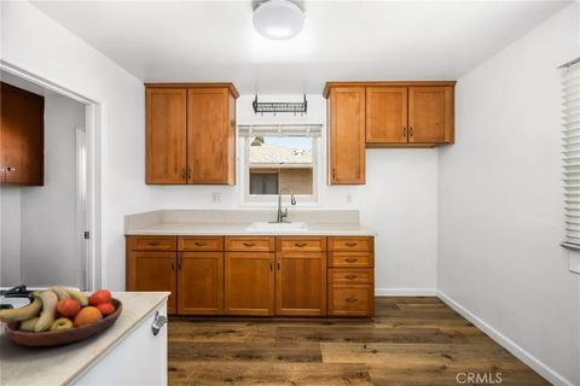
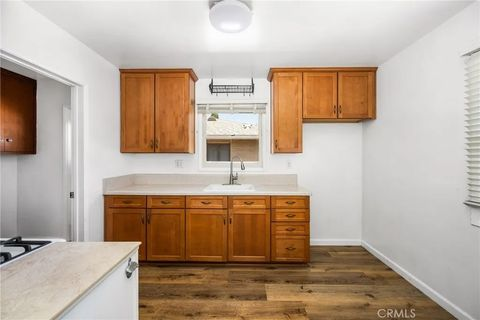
- fruit bowl [0,286,123,347]
